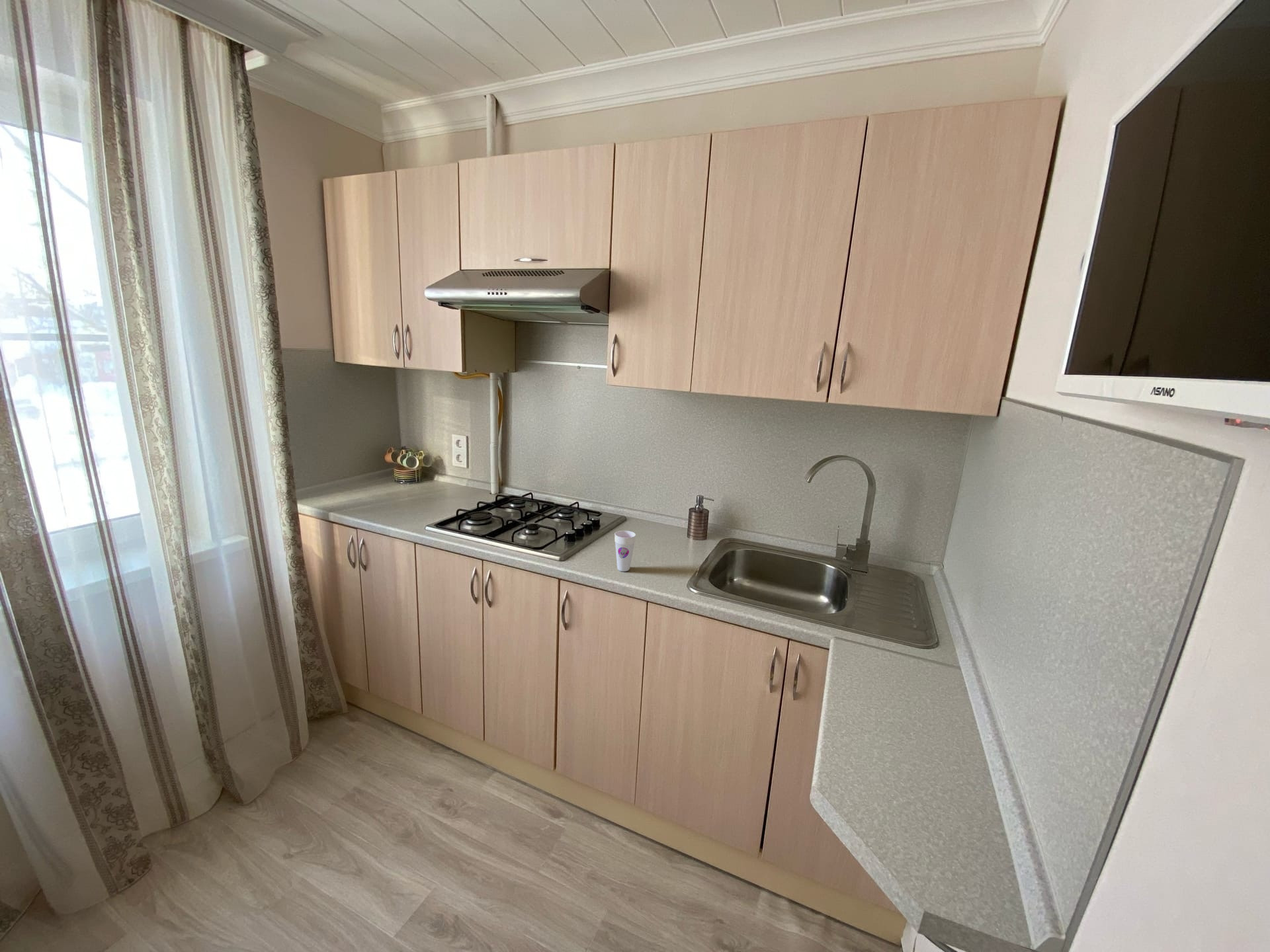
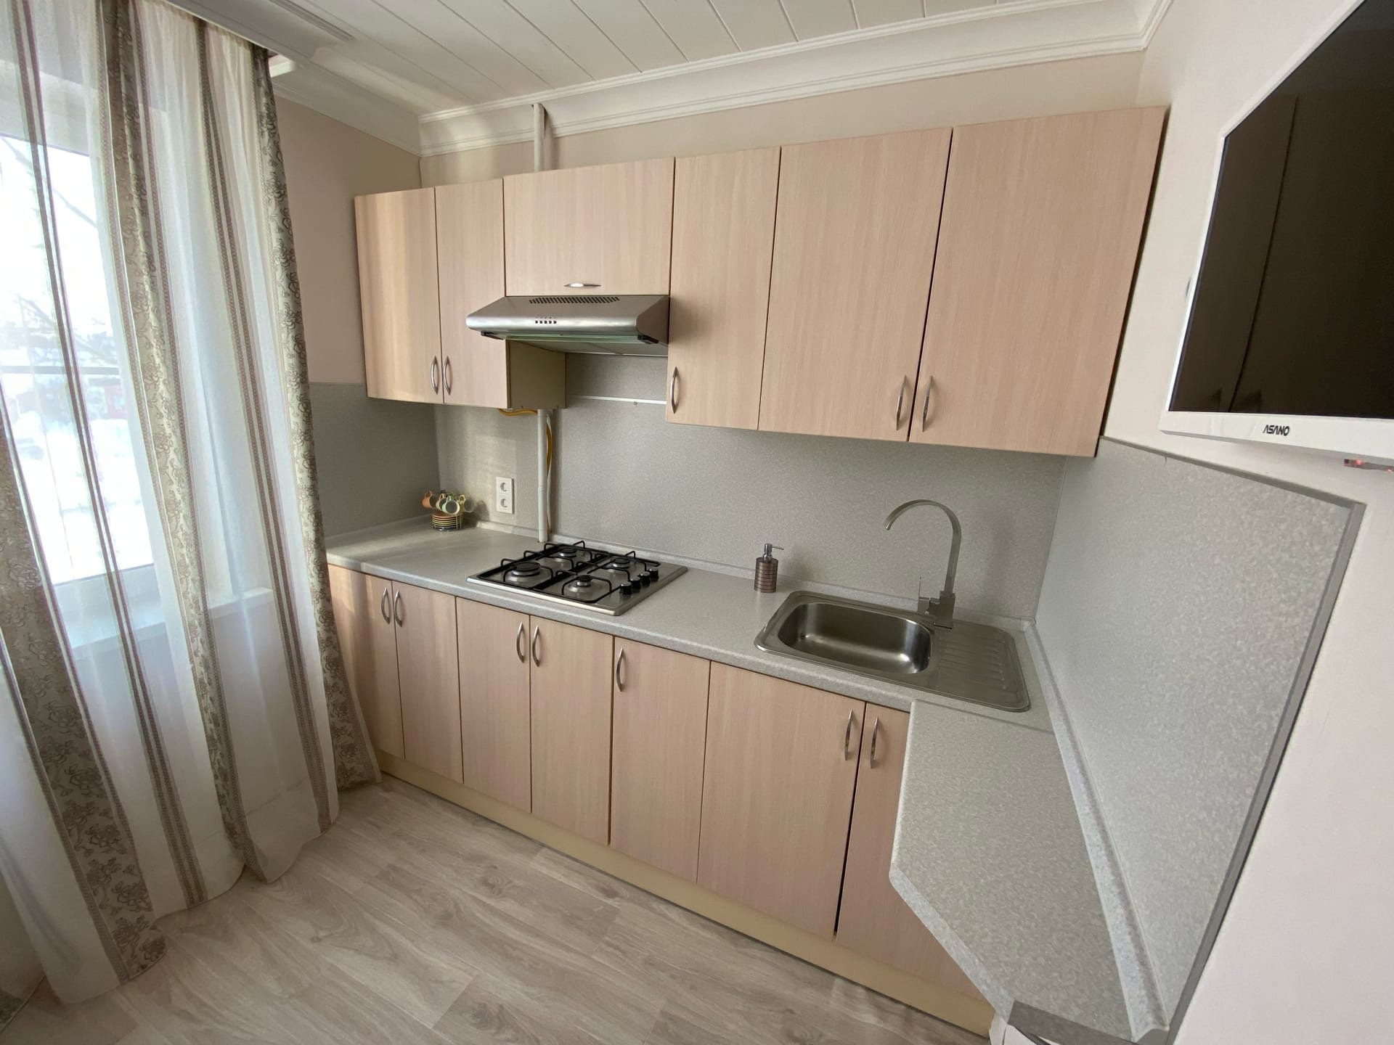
- cup [614,530,636,572]
